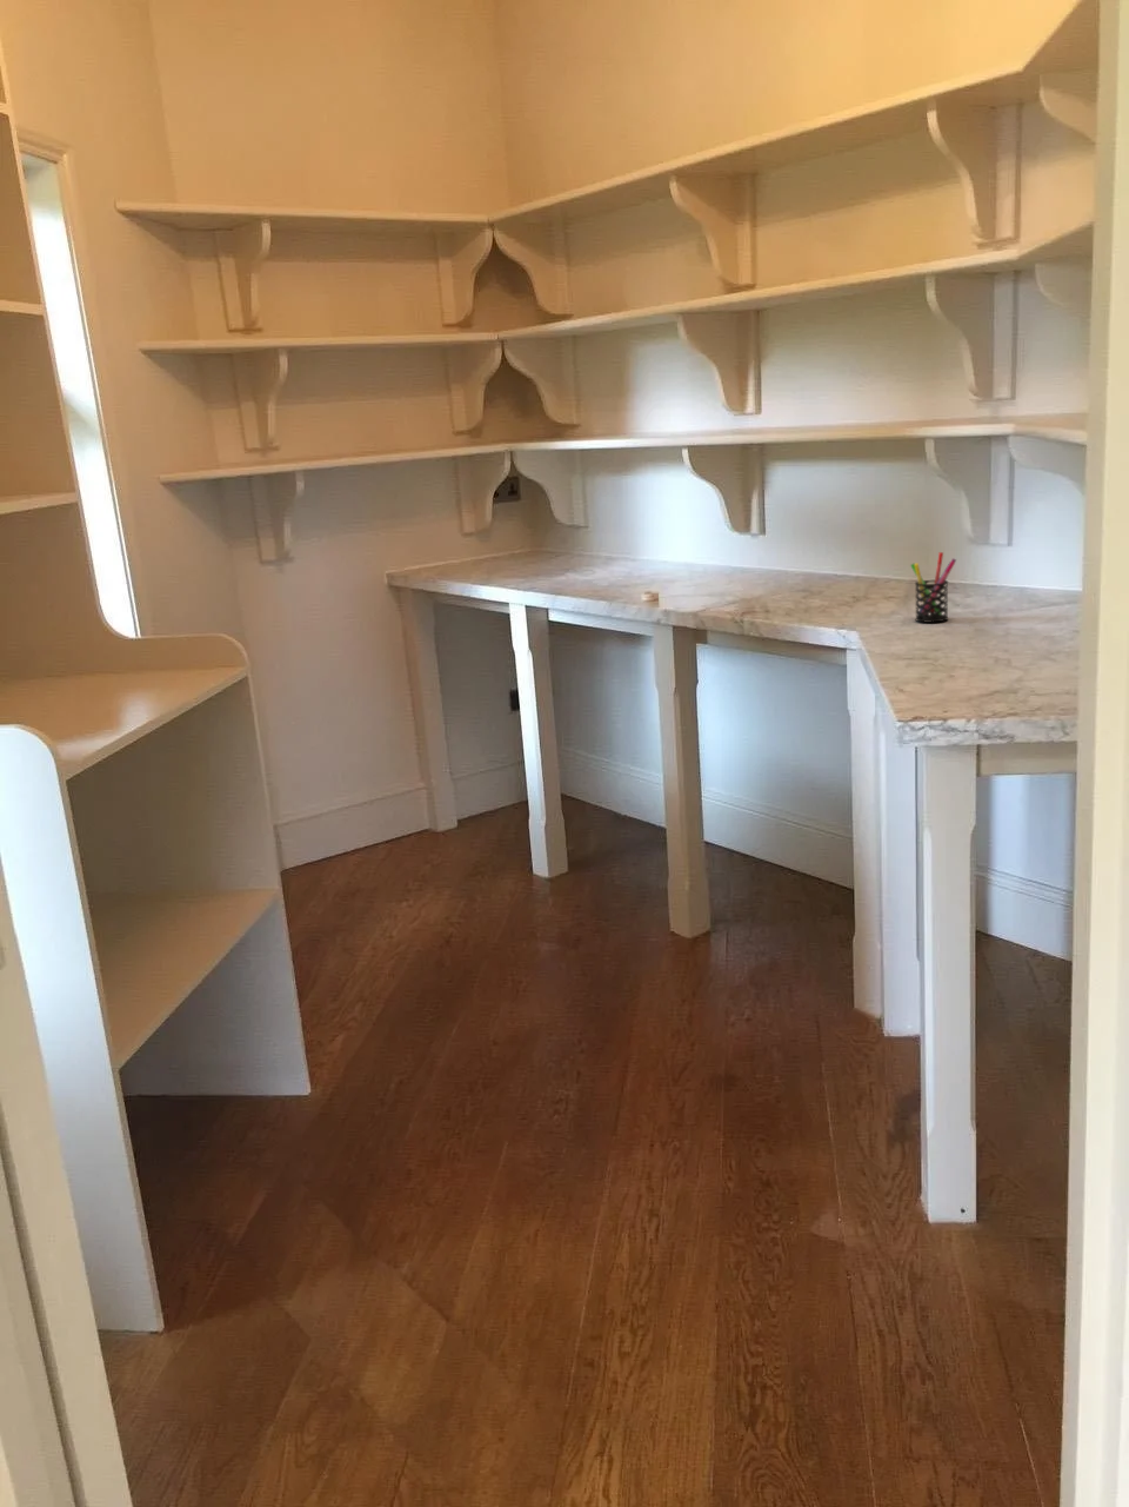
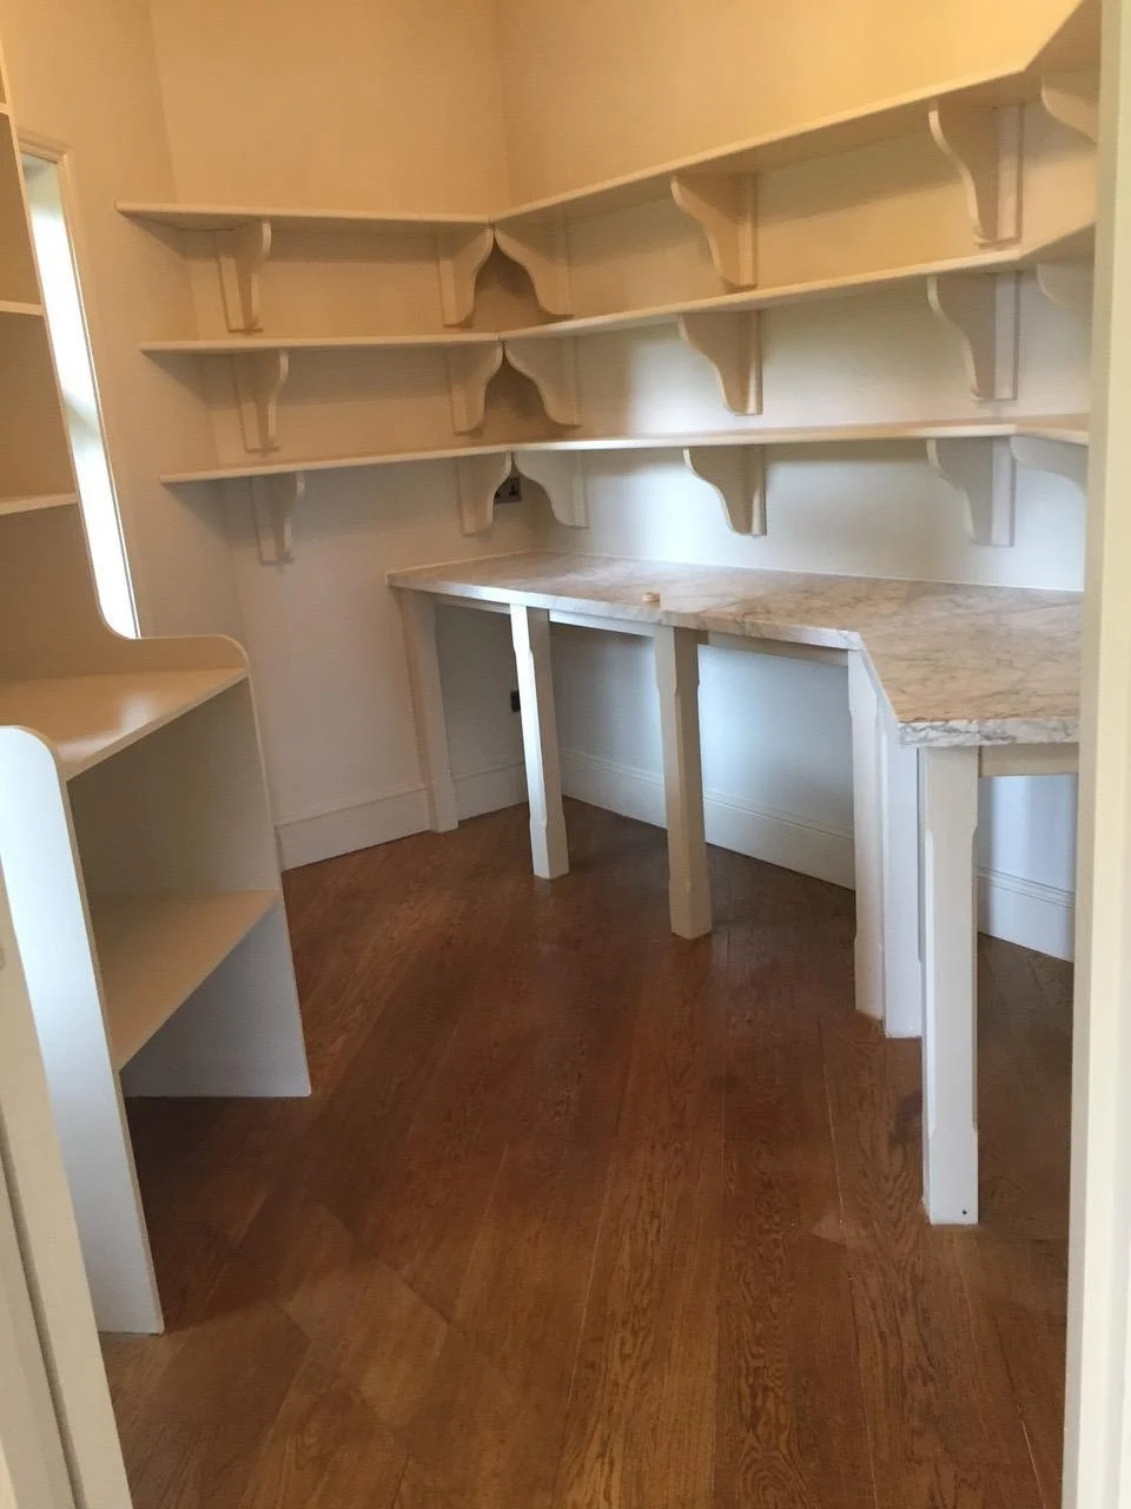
- pen holder [910,551,957,624]
